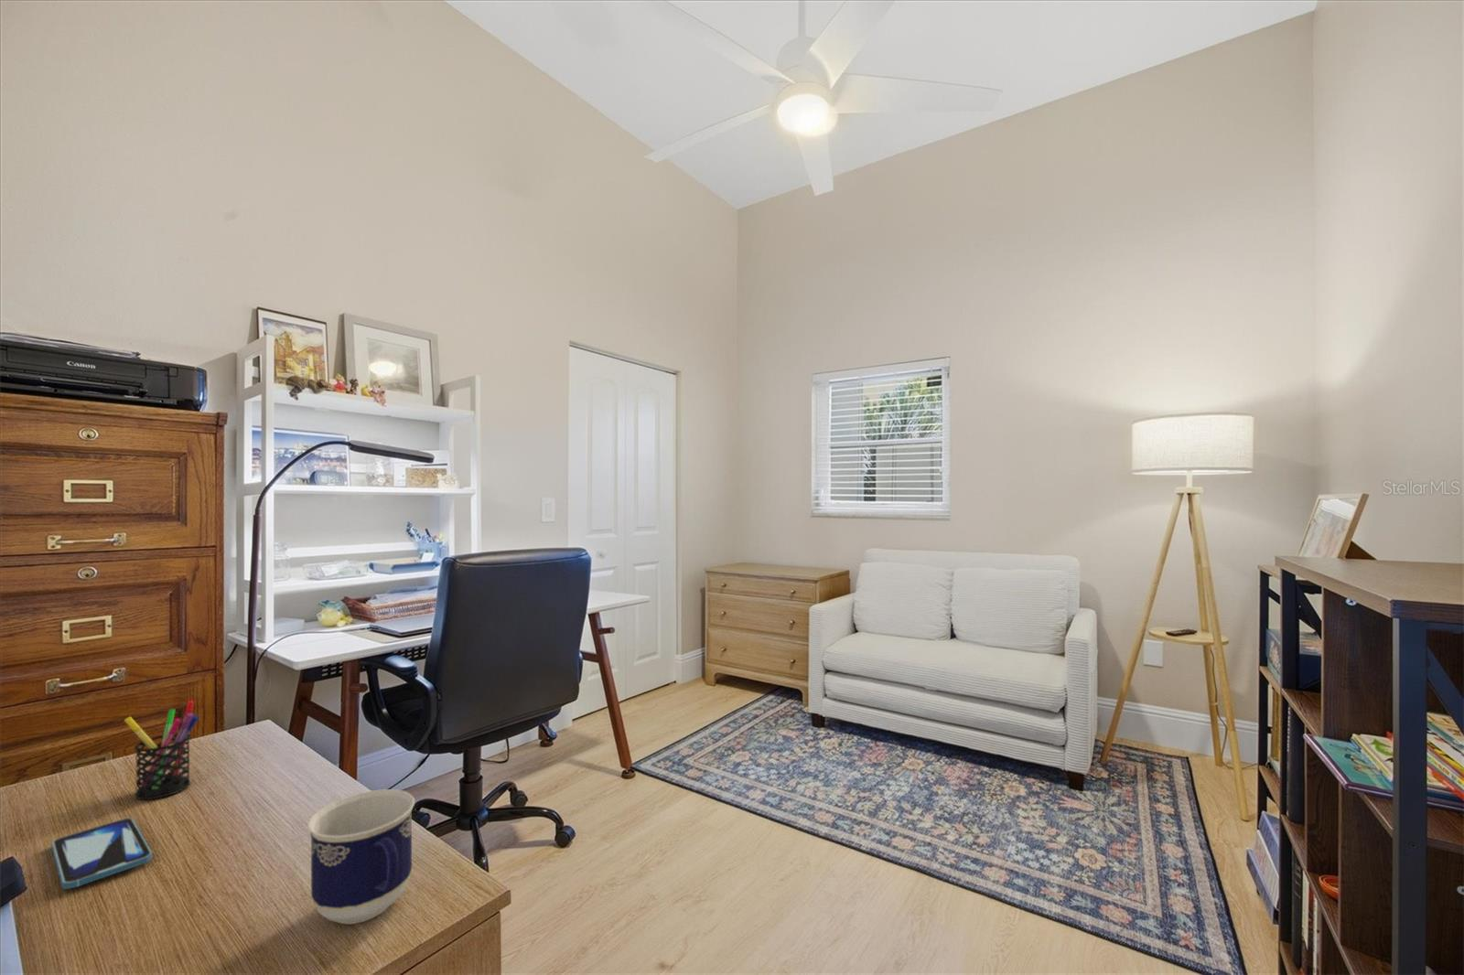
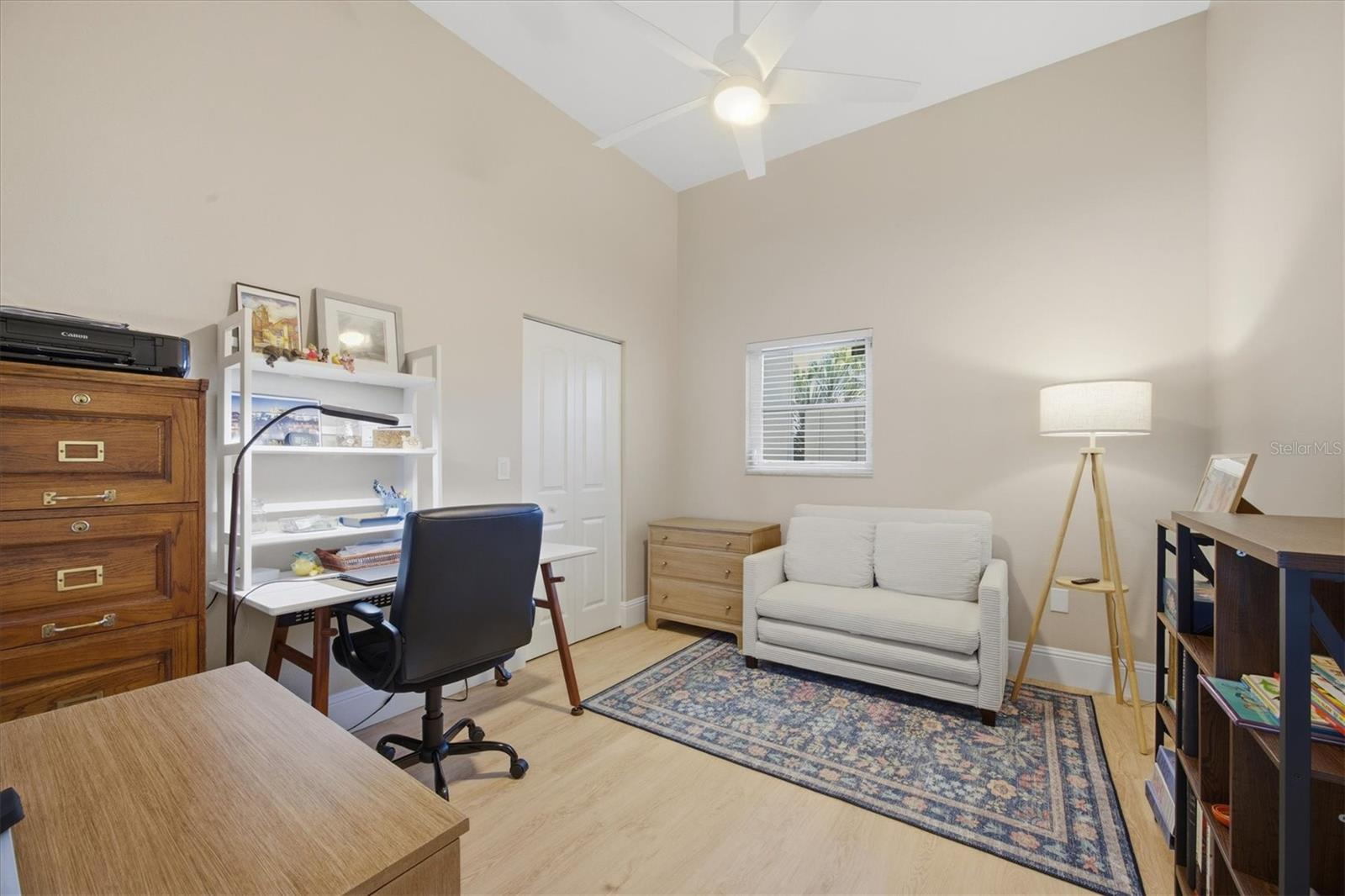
- smartphone [51,817,152,890]
- cup [307,789,416,925]
- pen holder [123,700,199,800]
